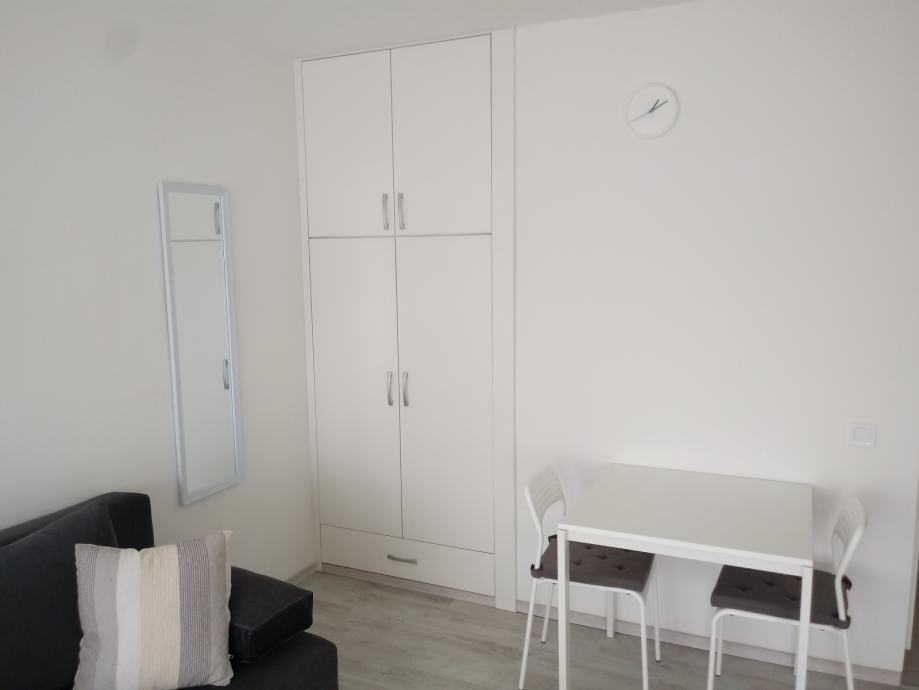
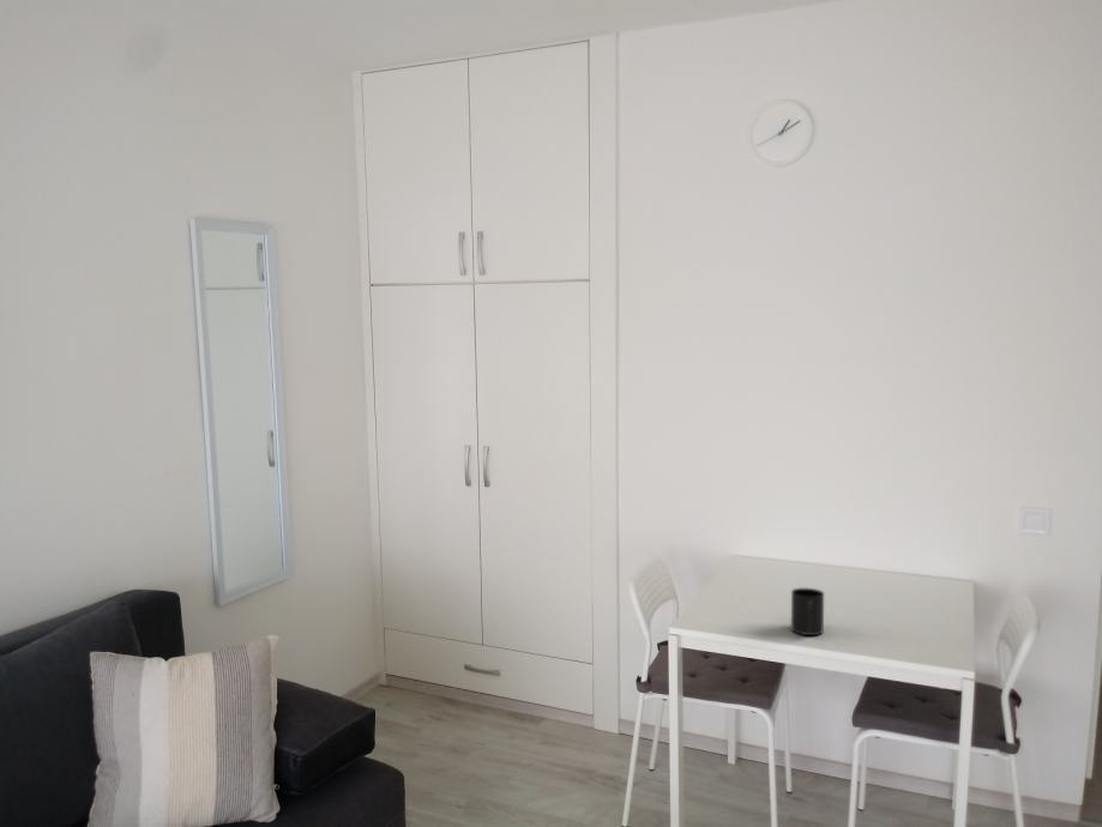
+ mug [790,587,825,636]
